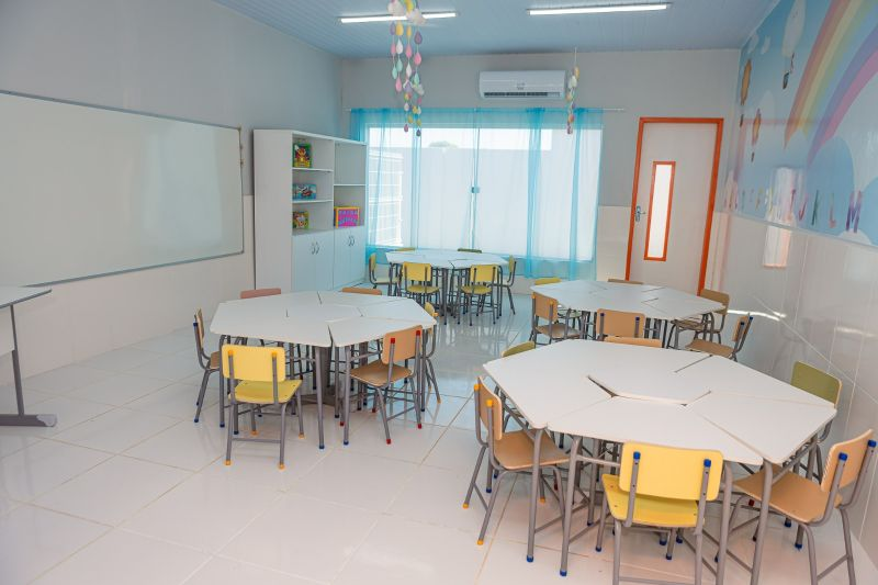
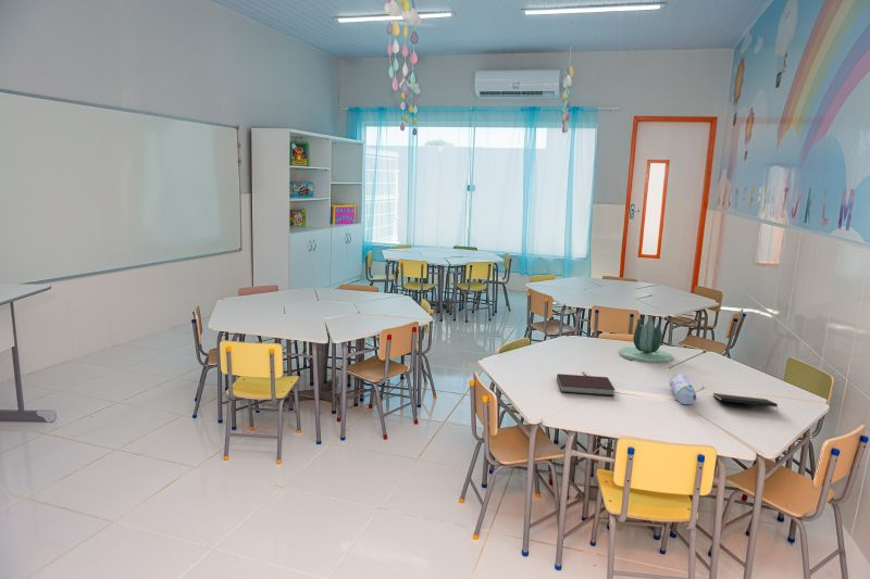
+ notepad [712,392,779,414]
+ succulent plant [618,315,674,364]
+ notebook [556,373,616,397]
+ pencil case [668,373,697,405]
